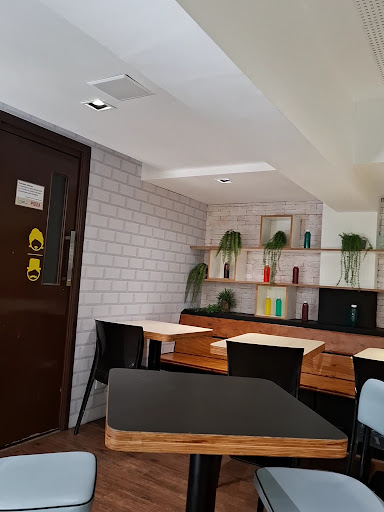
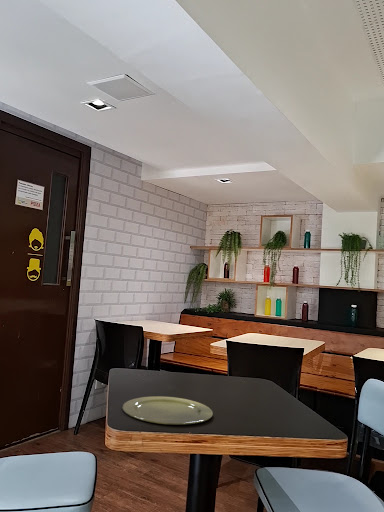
+ plate [122,395,214,426]
